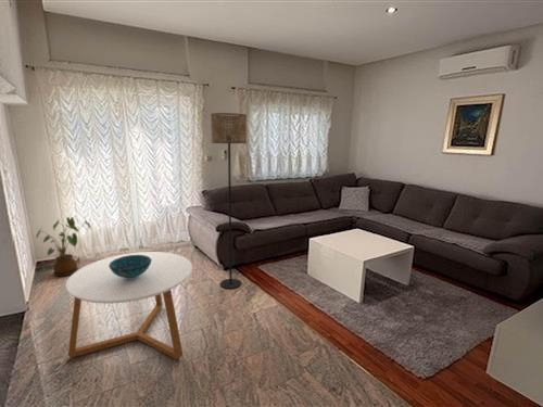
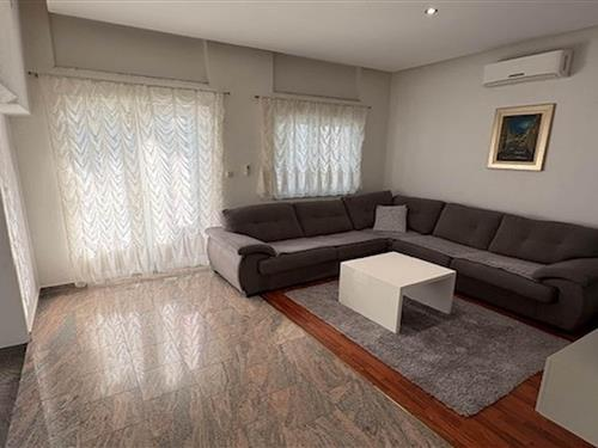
- decorative bowl [109,255,151,279]
- coffee table [65,251,193,360]
- floor lamp [210,112,248,290]
- house plant [36,216,92,277]
